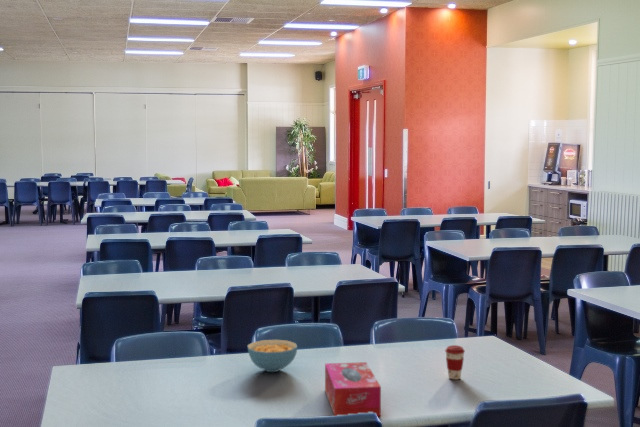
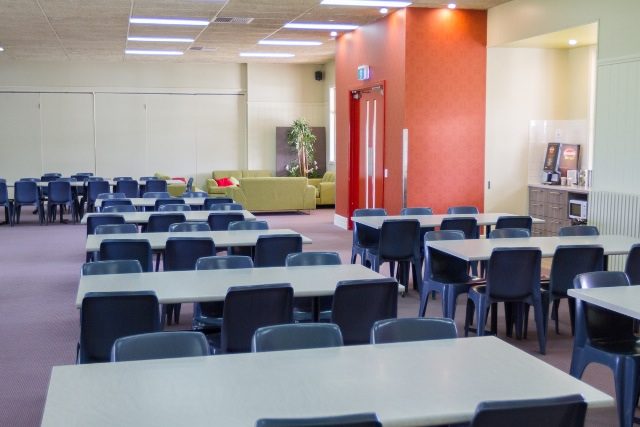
- tissue box [324,361,382,417]
- cereal bowl [246,339,298,373]
- coffee cup [444,344,466,380]
